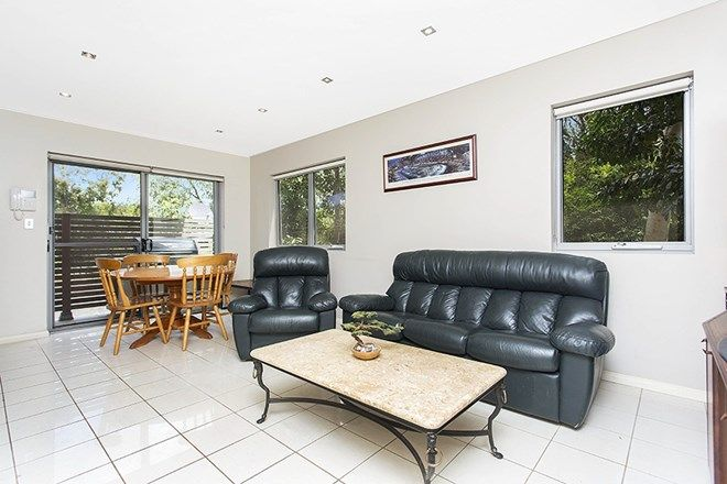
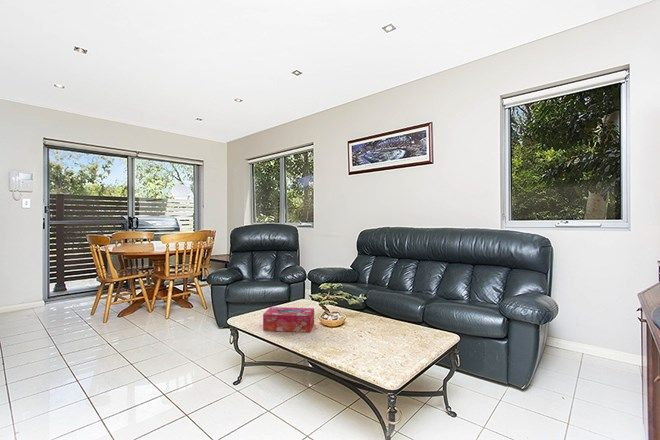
+ tissue box [262,306,315,333]
